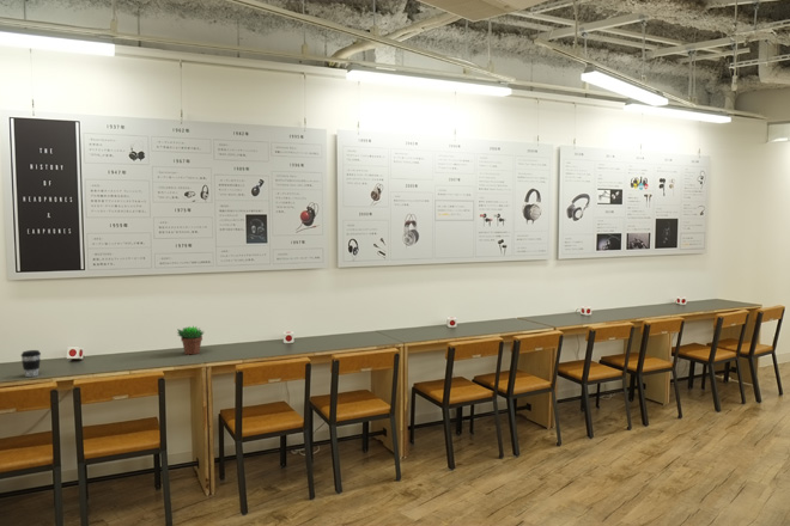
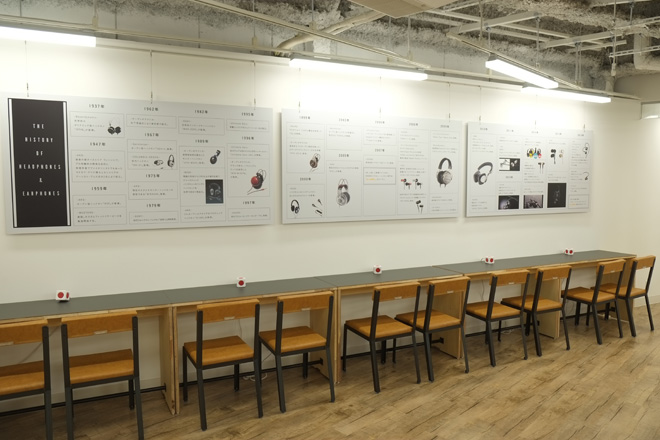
- coffee cup [20,349,42,378]
- succulent plant [176,324,206,356]
